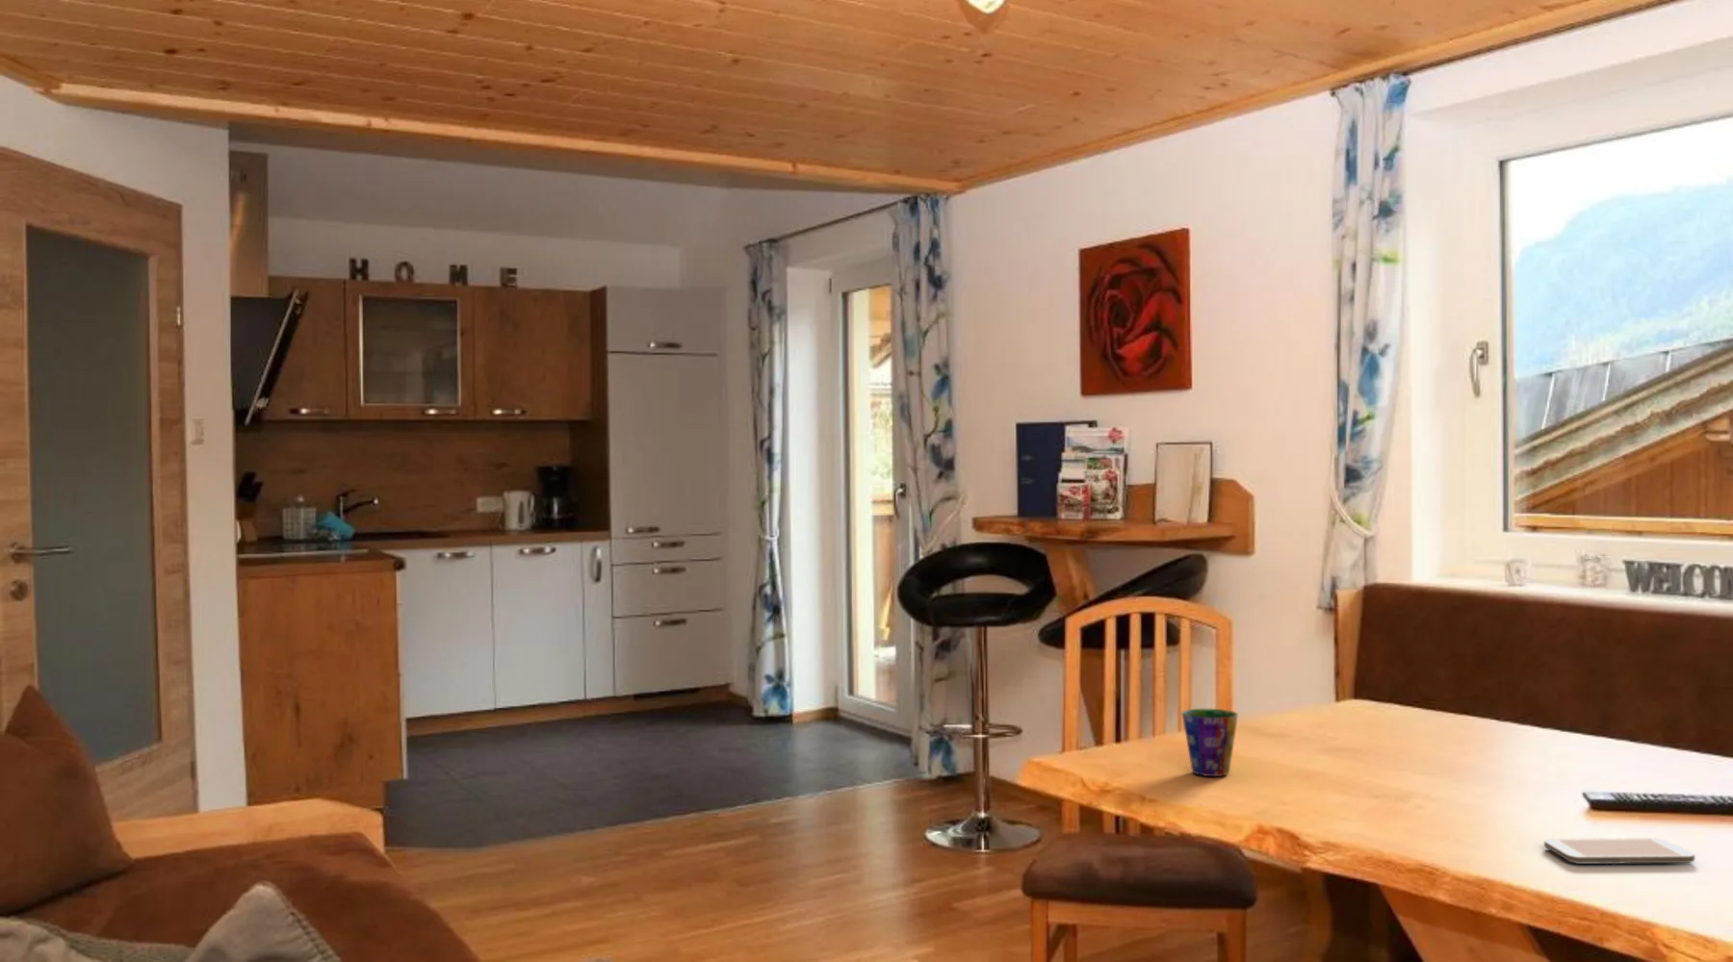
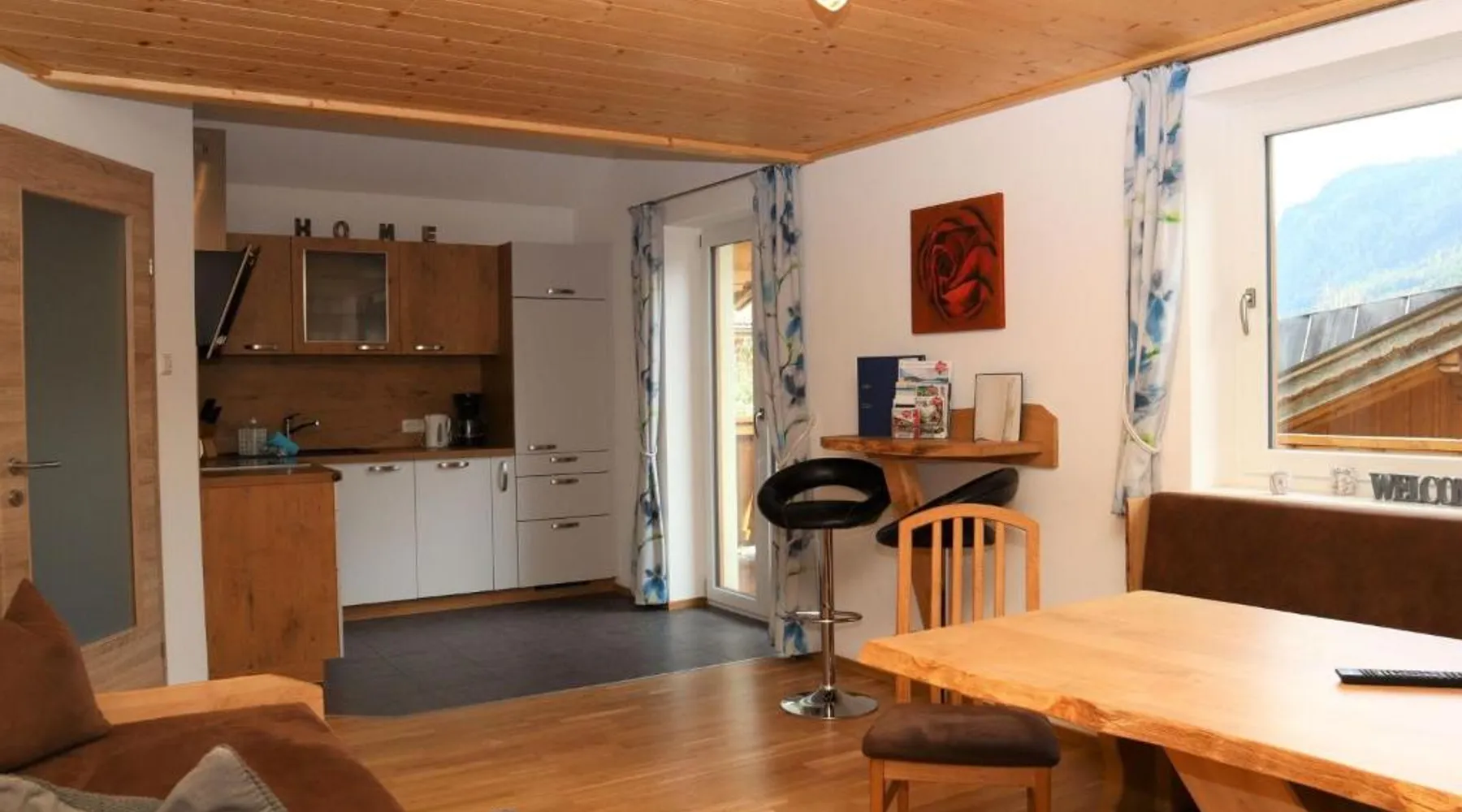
- cup [1182,708,1239,777]
- smartphone [1543,836,1695,865]
